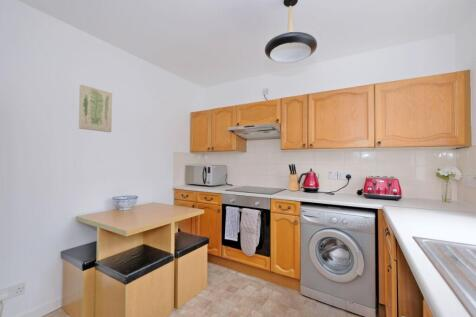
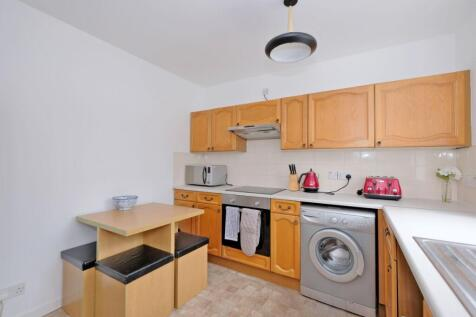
- wall art [78,84,113,133]
